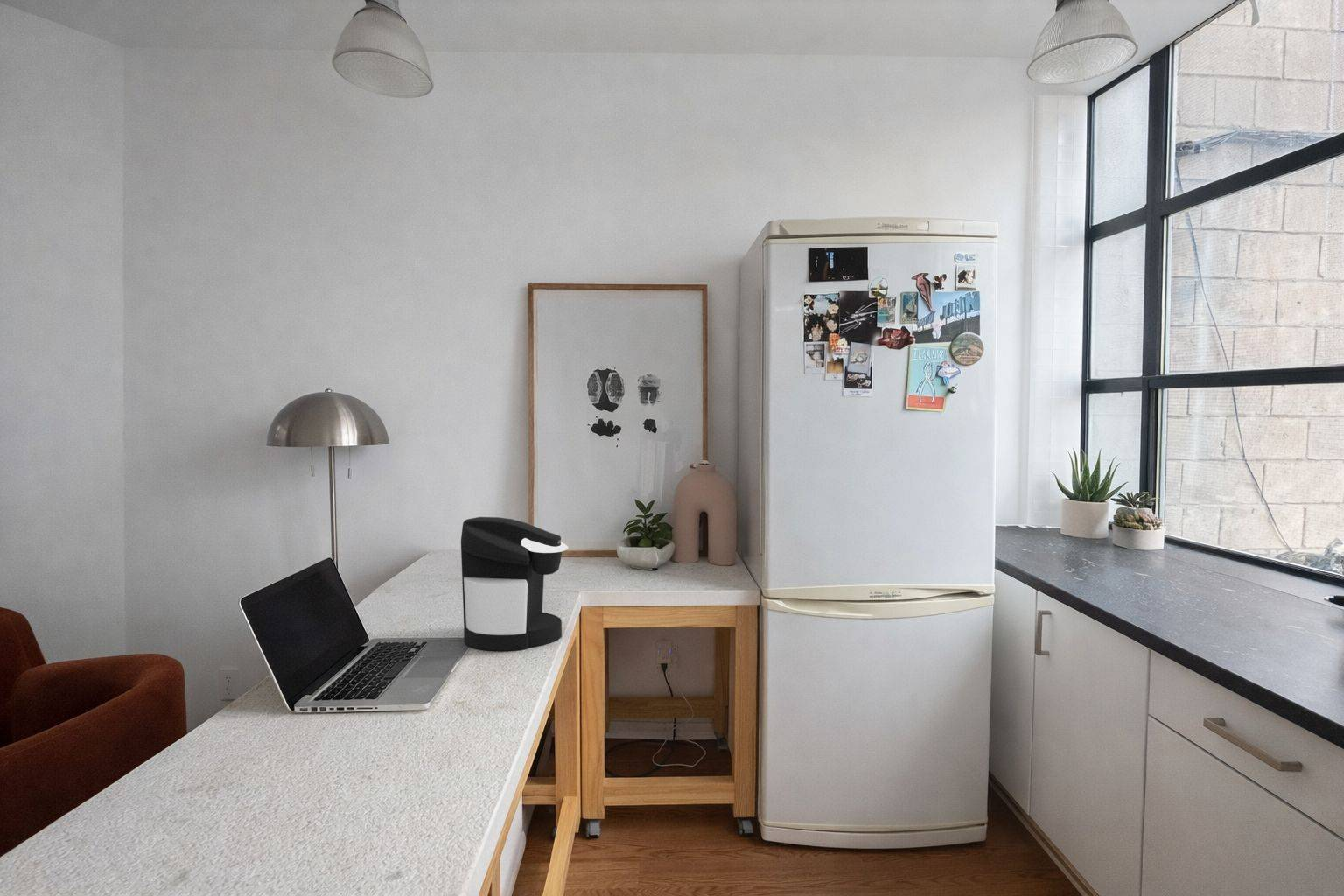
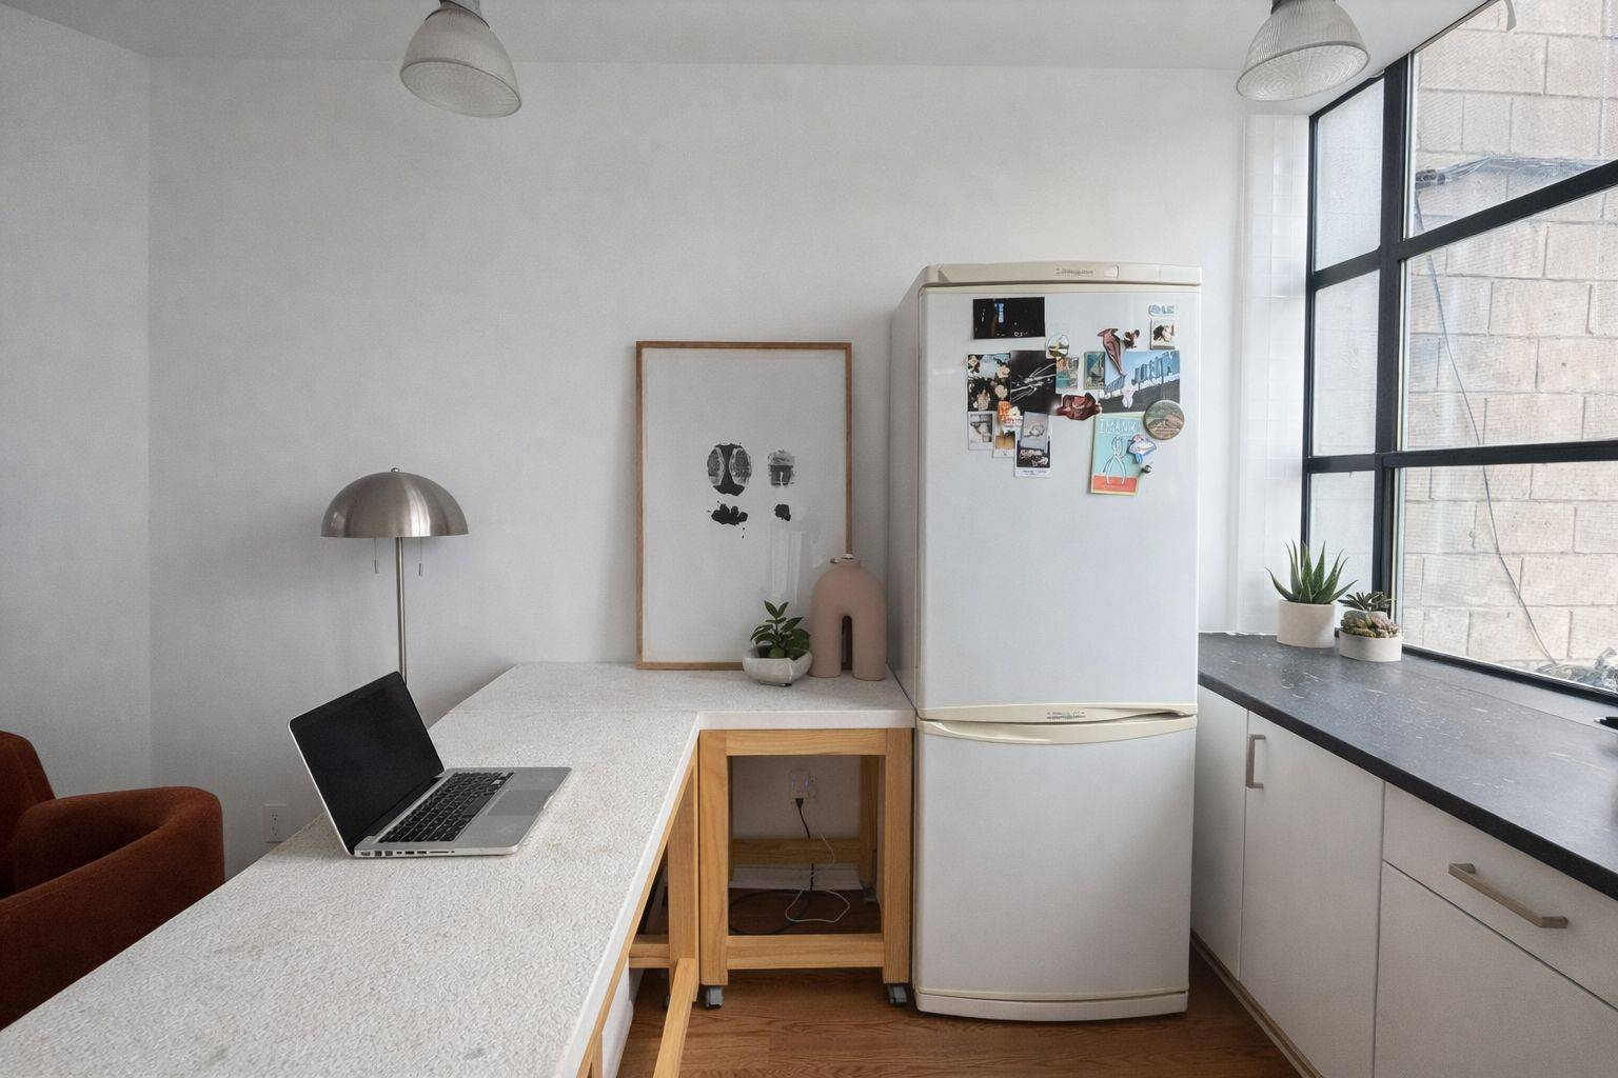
- coffee maker [460,516,569,652]
